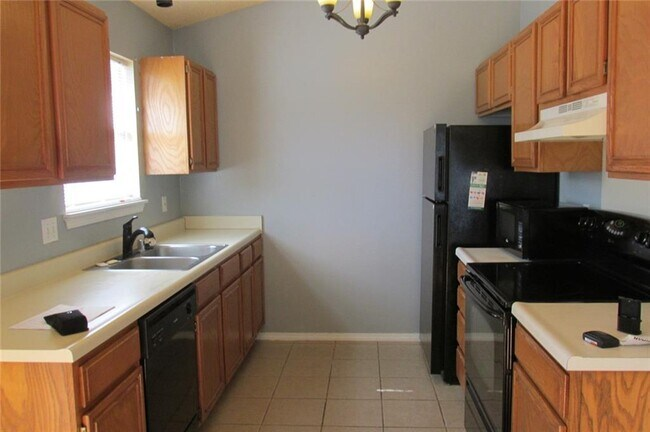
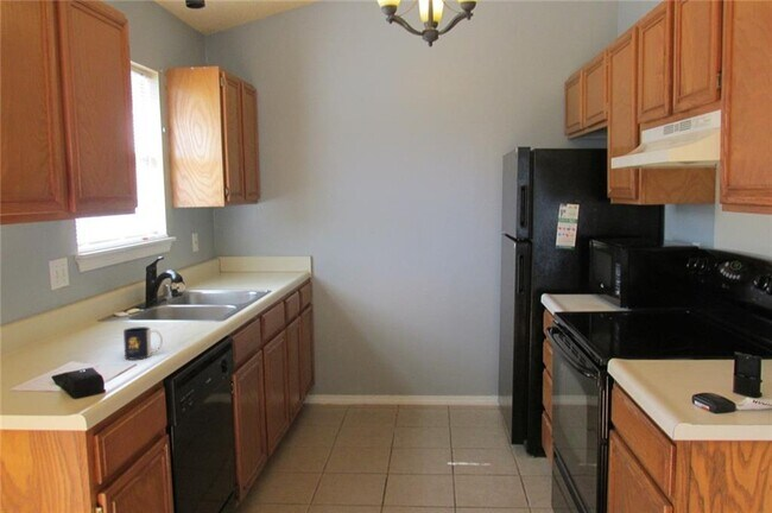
+ mug [122,325,164,361]
